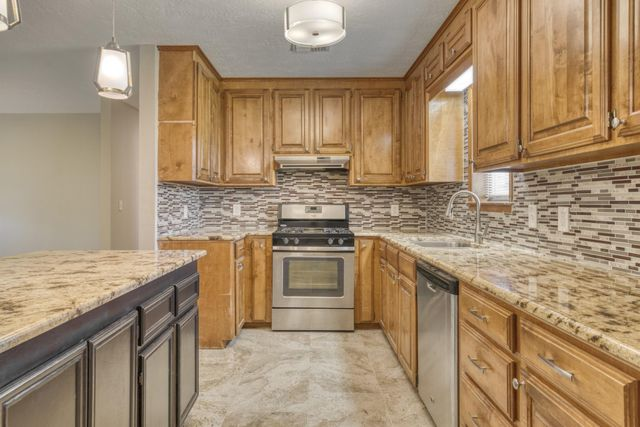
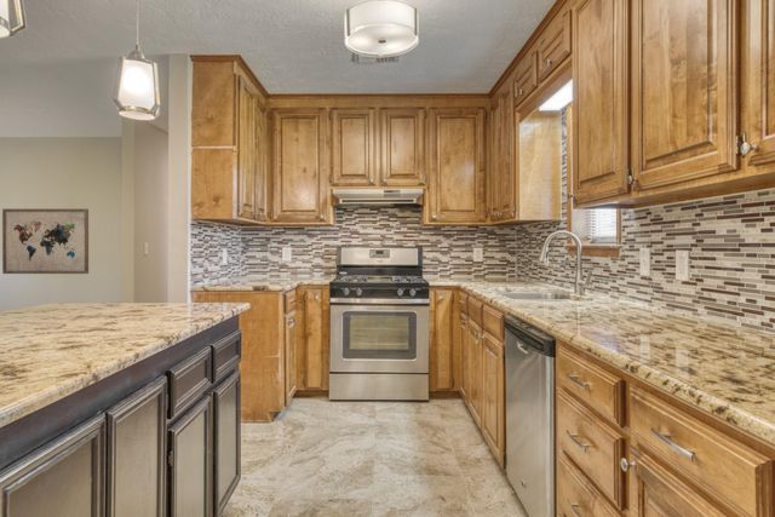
+ wall art [1,208,90,275]
